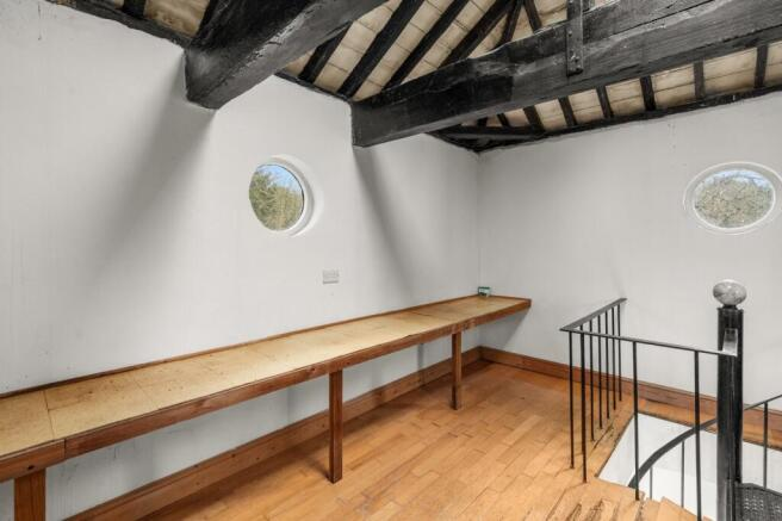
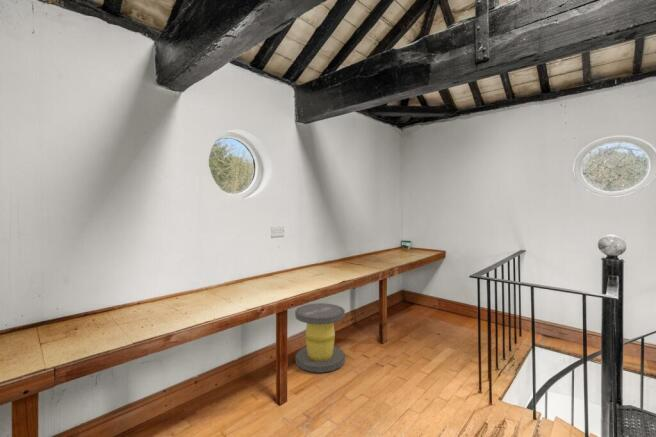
+ stool [294,302,346,374]
